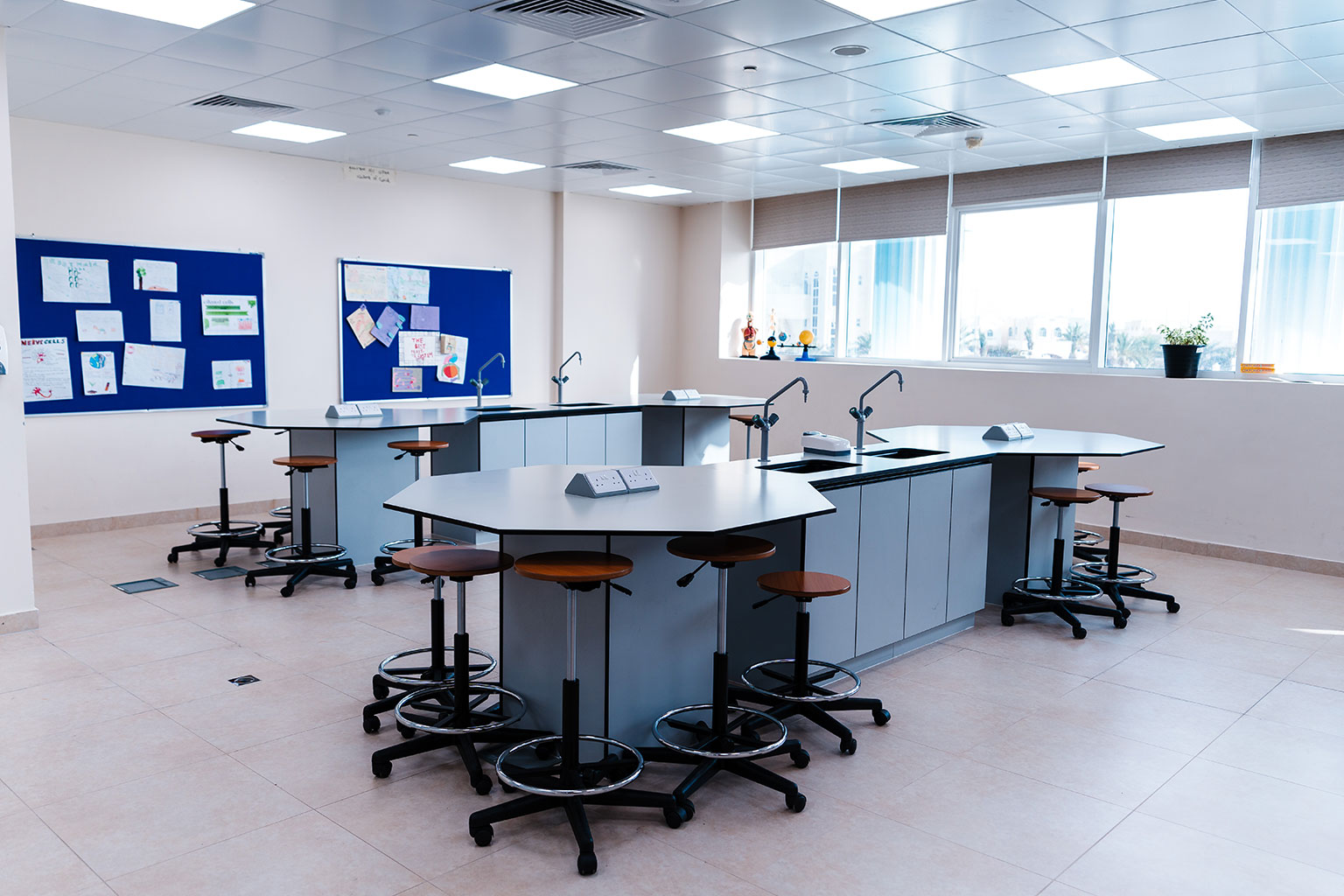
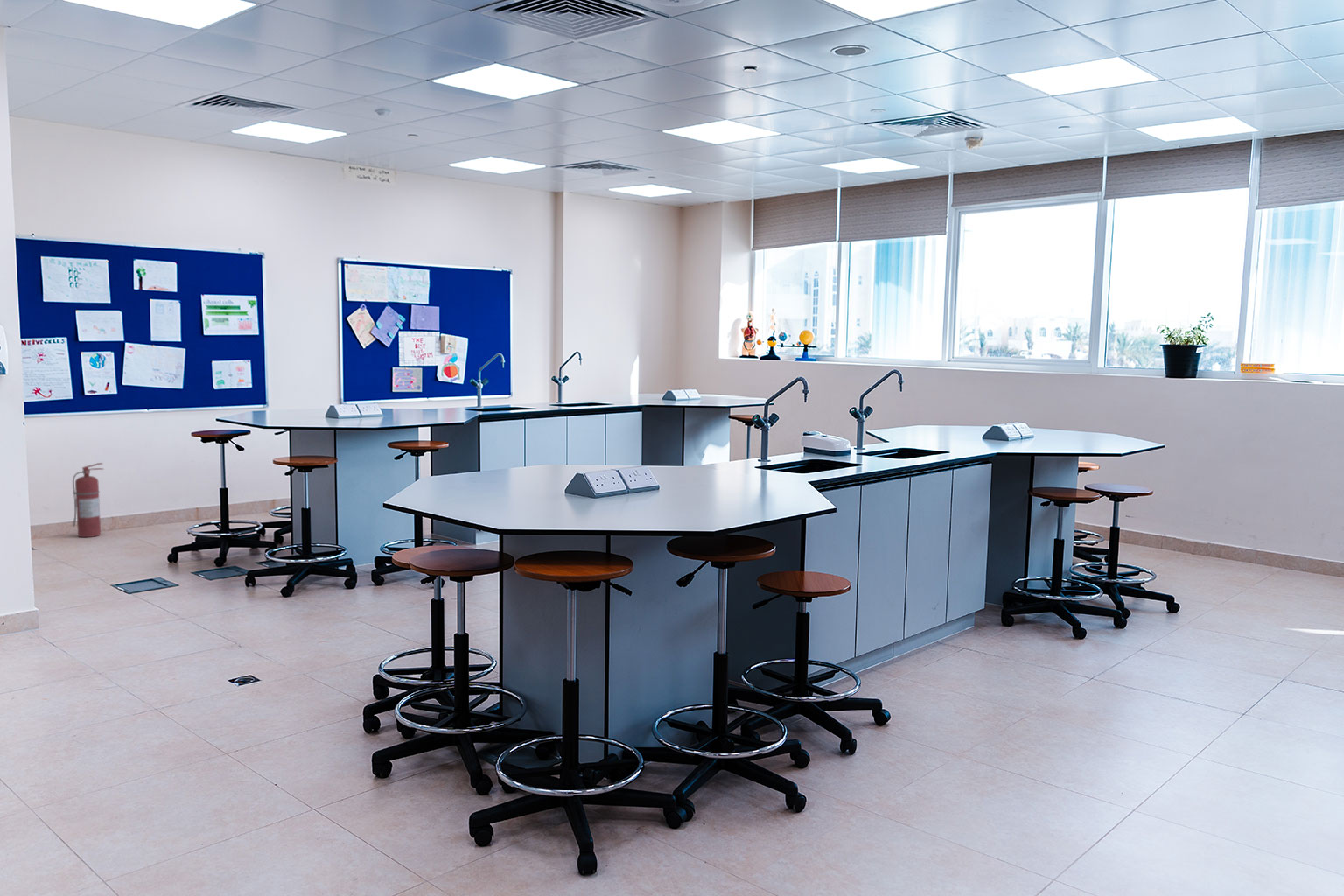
+ fire extinguisher [72,462,104,538]
